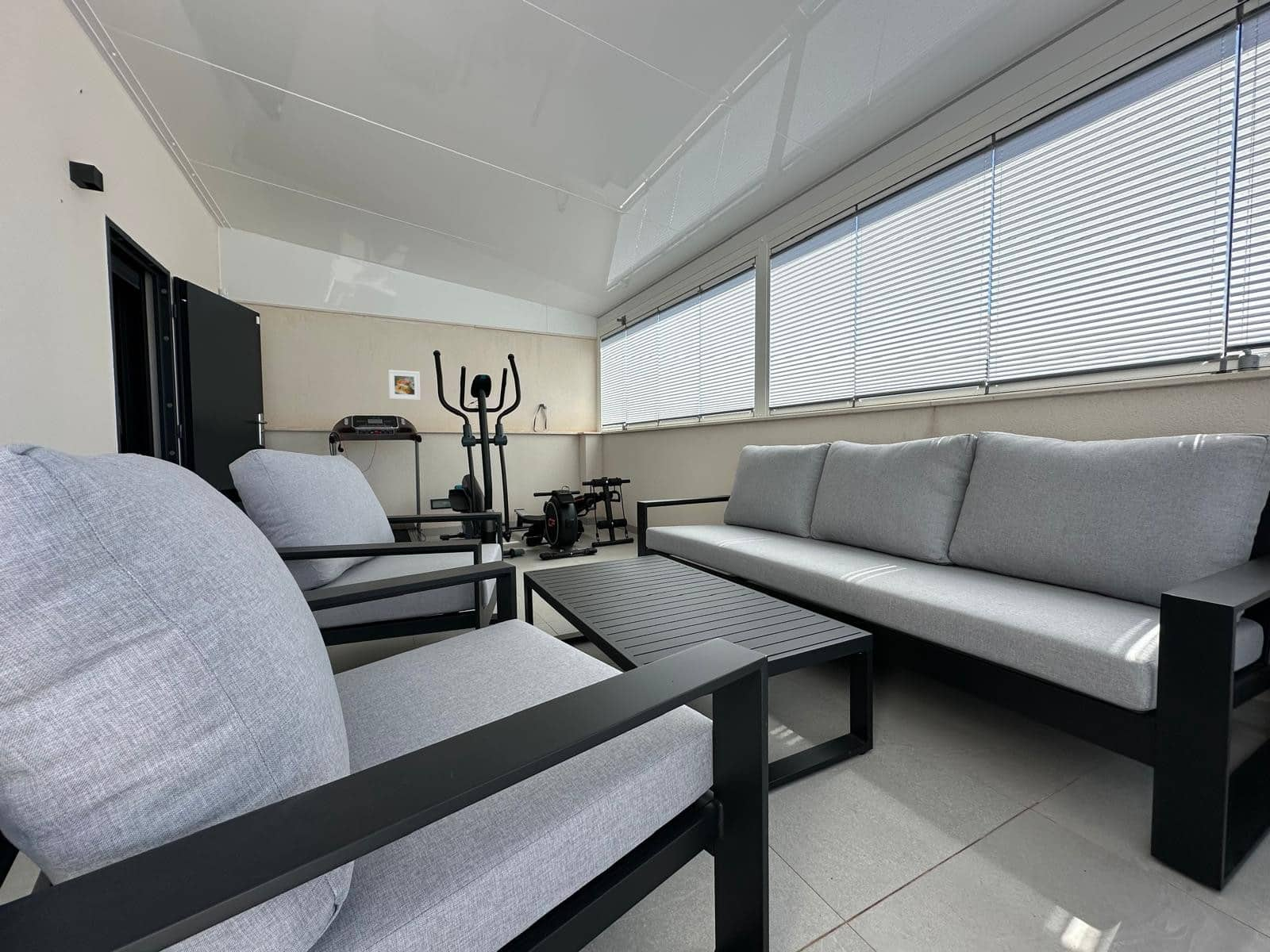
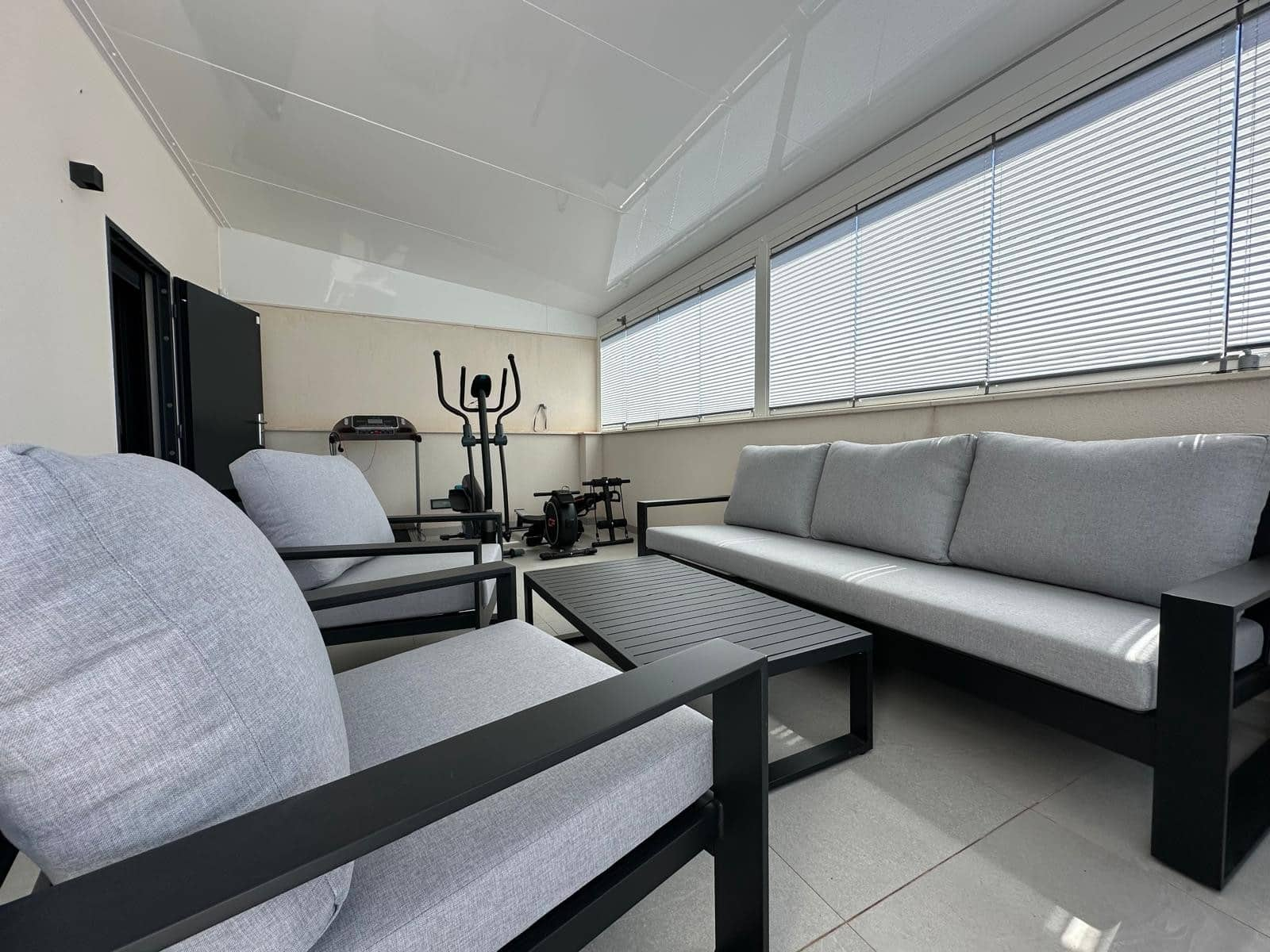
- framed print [387,369,421,401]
